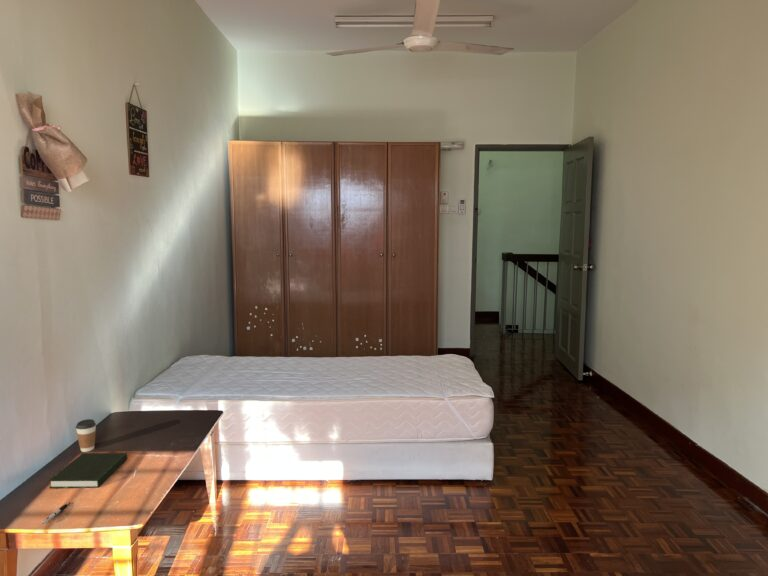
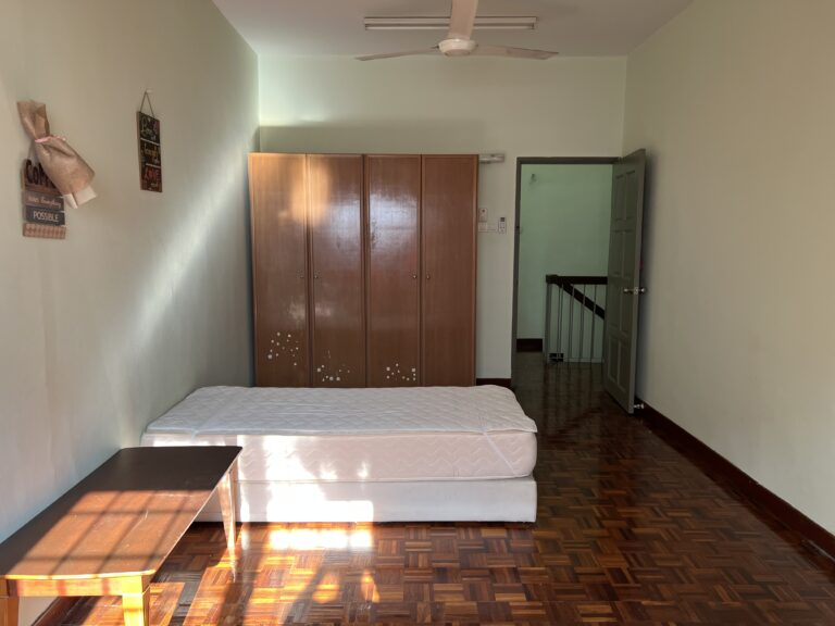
- pen [41,502,70,525]
- coffee cup [75,418,97,453]
- book [48,452,128,489]
